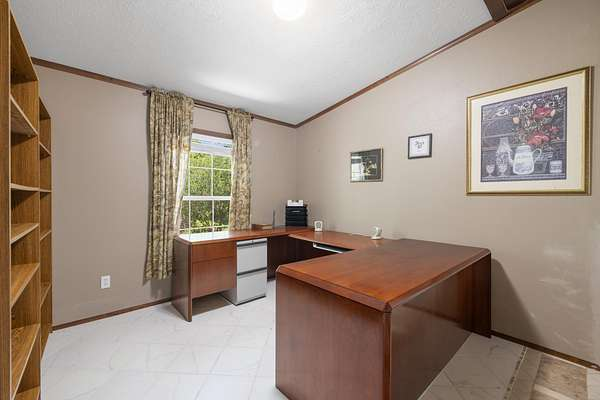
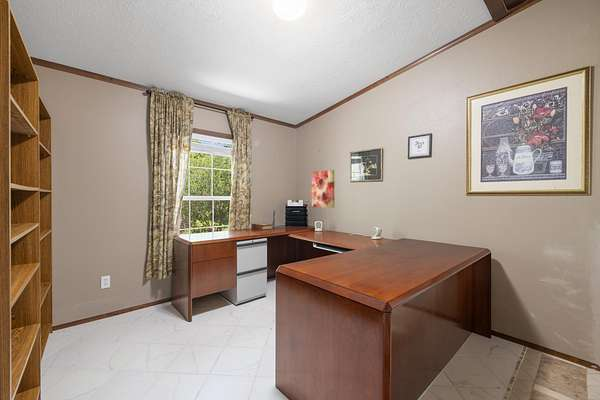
+ wall art [311,169,335,209]
